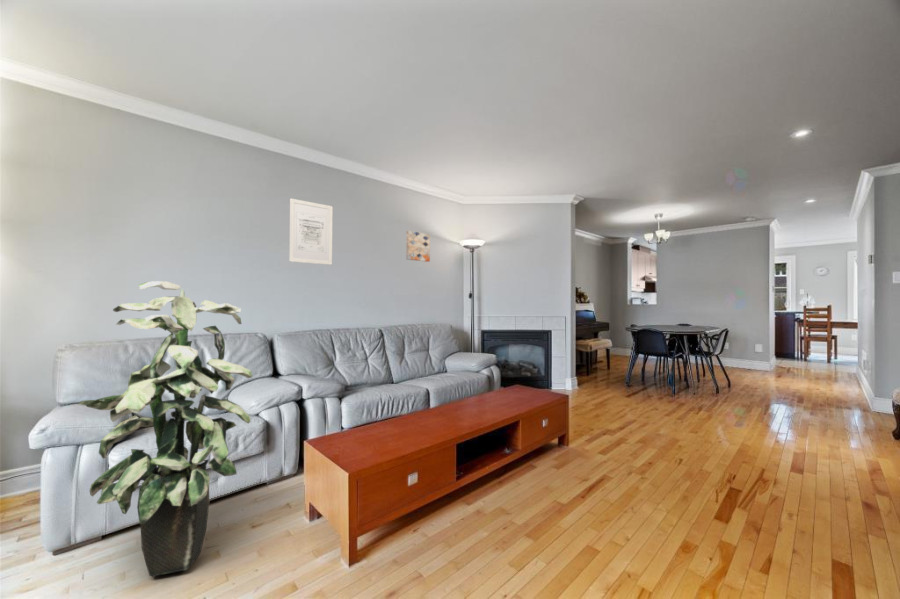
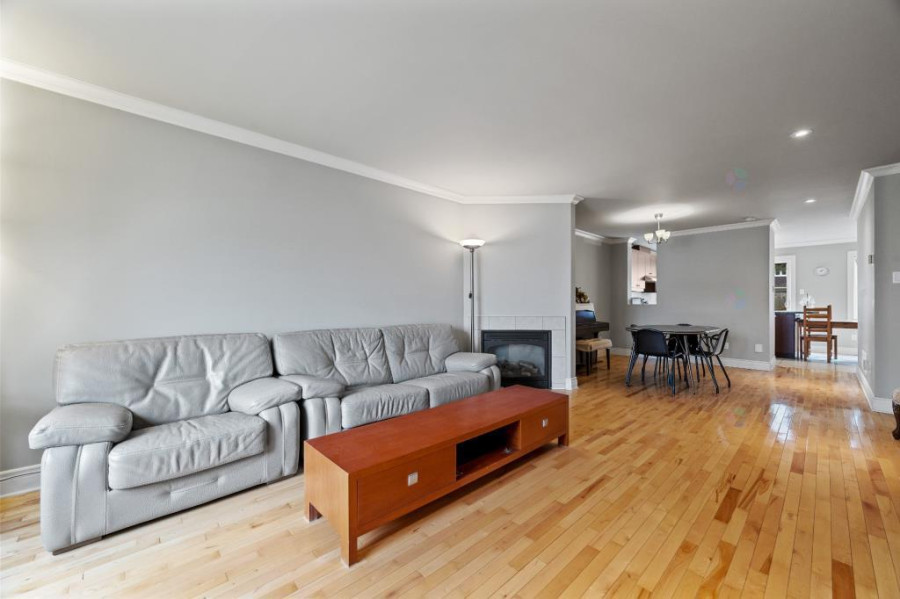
- wall art [288,197,334,266]
- indoor plant [77,280,253,577]
- wall art [405,230,431,263]
